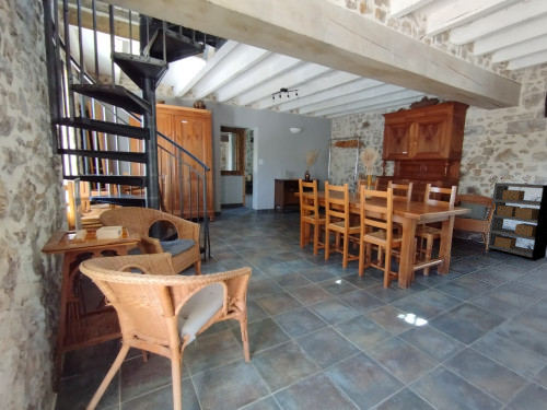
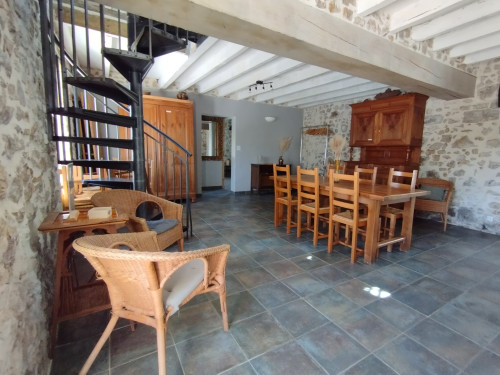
- shelving unit [487,181,547,262]
